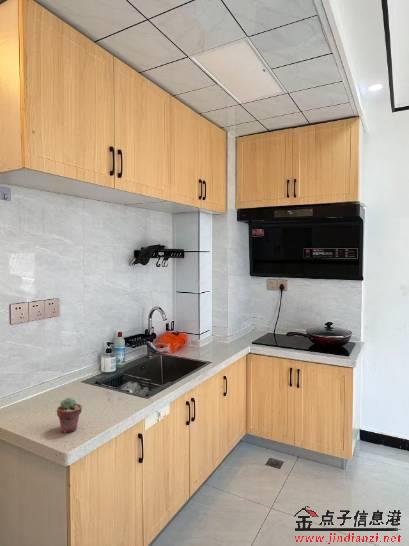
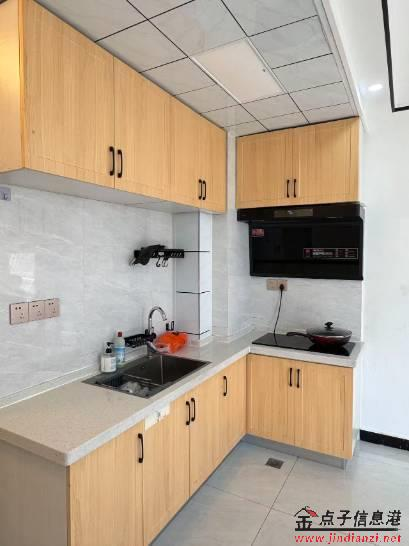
- potted succulent [56,397,83,434]
